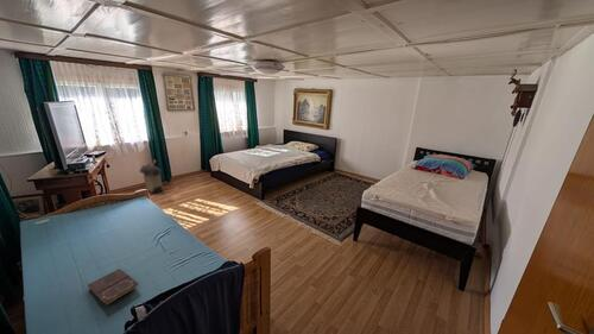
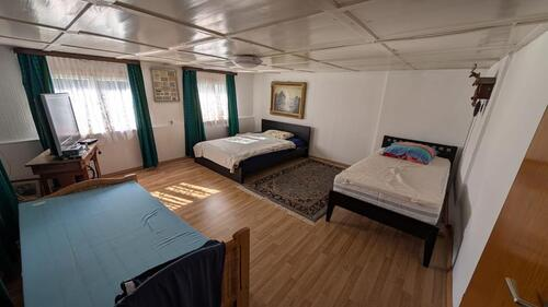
- laundry hamper [138,159,164,194]
- book [87,267,139,305]
